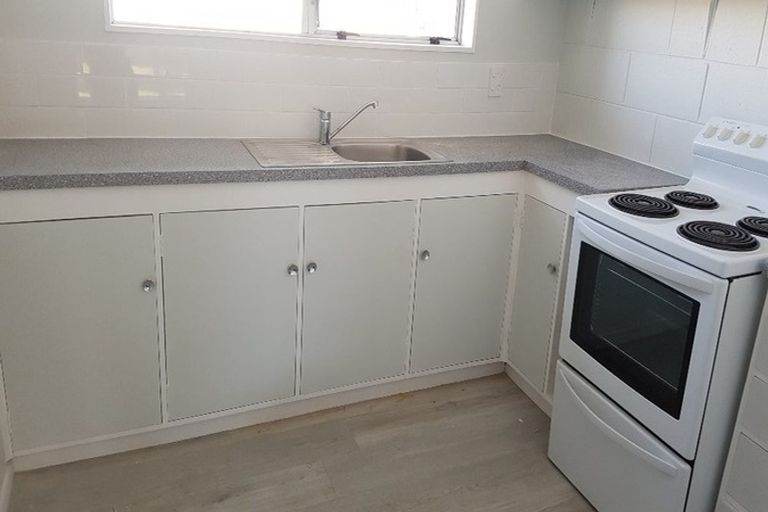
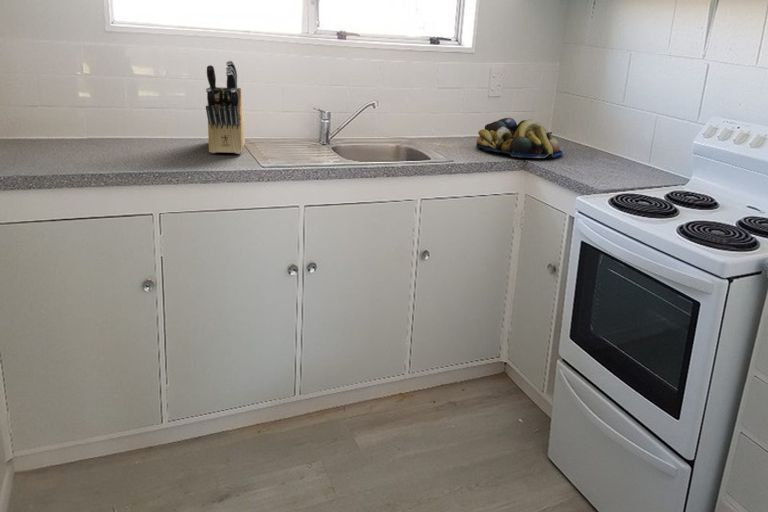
+ fruit bowl [475,117,564,159]
+ knife block [205,60,246,155]
